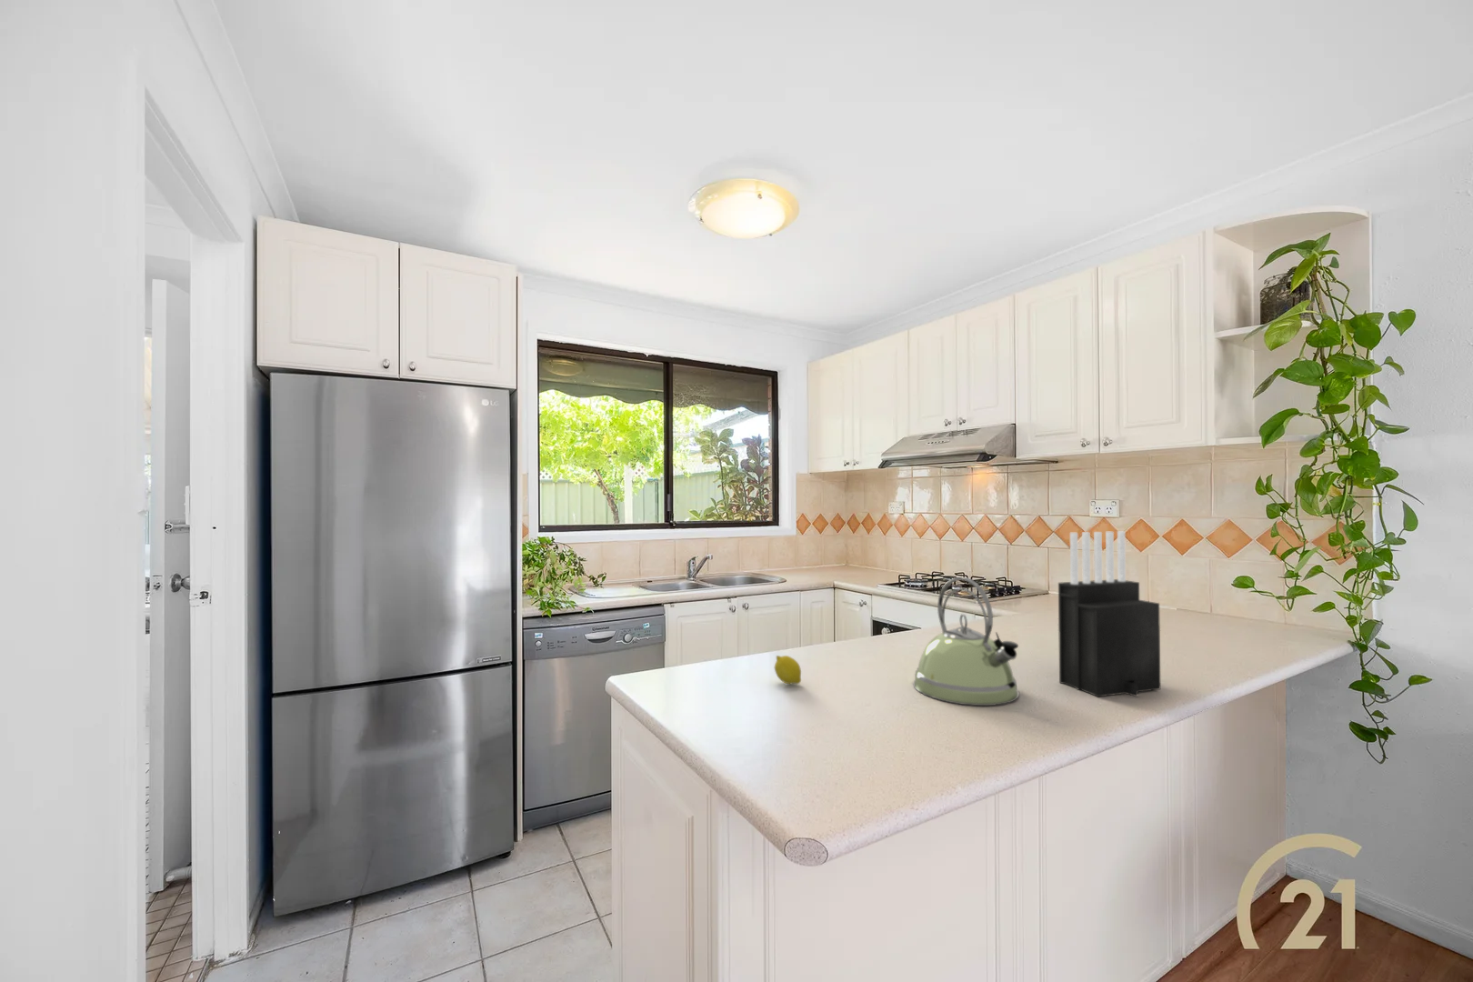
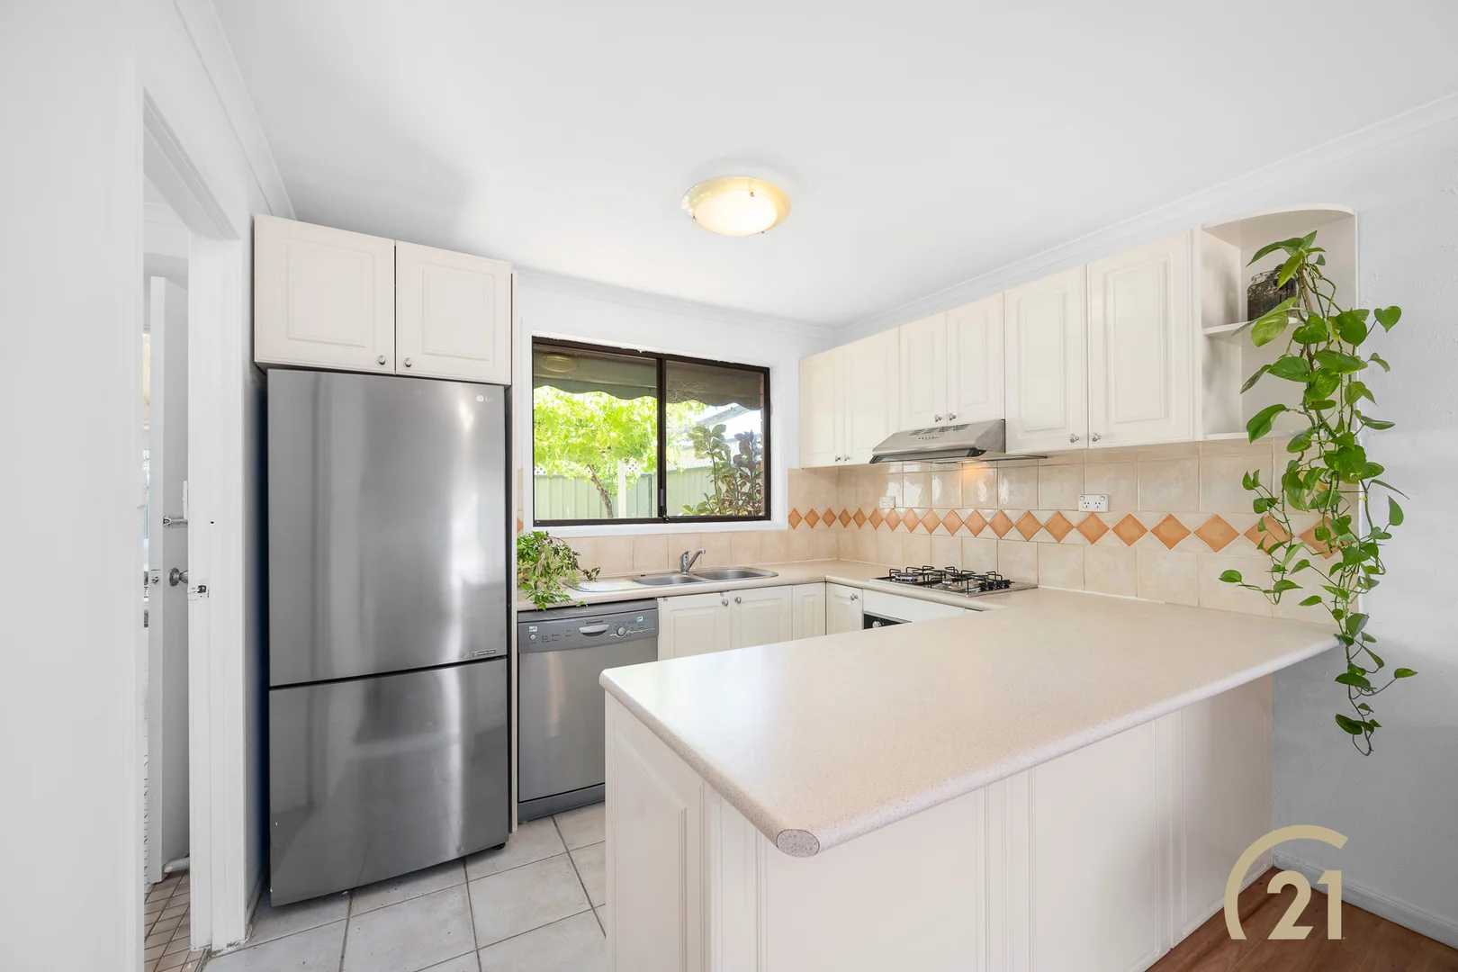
- fruit [774,654,802,685]
- knife block [1058,530,1161,697]
- kettle [913,576,1020,707]
